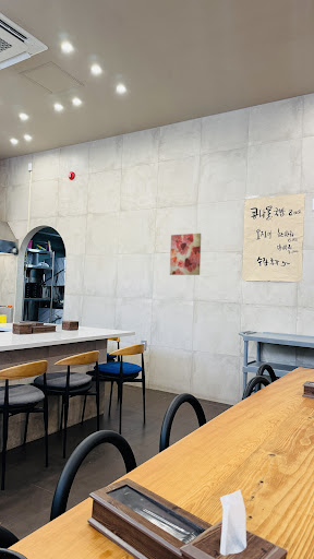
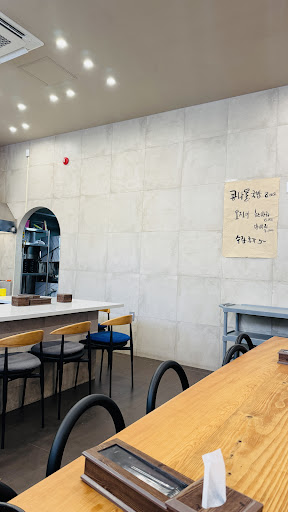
- wall art [169,233,202,276]
